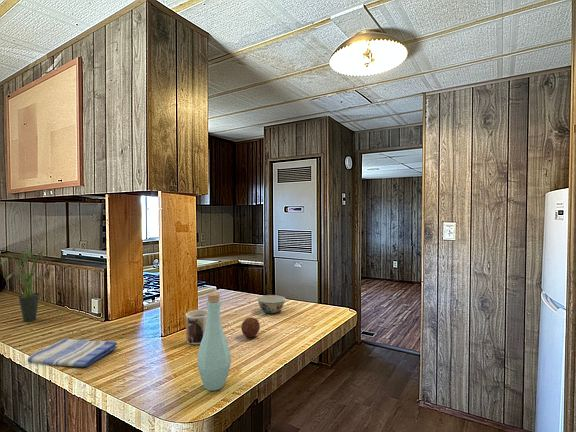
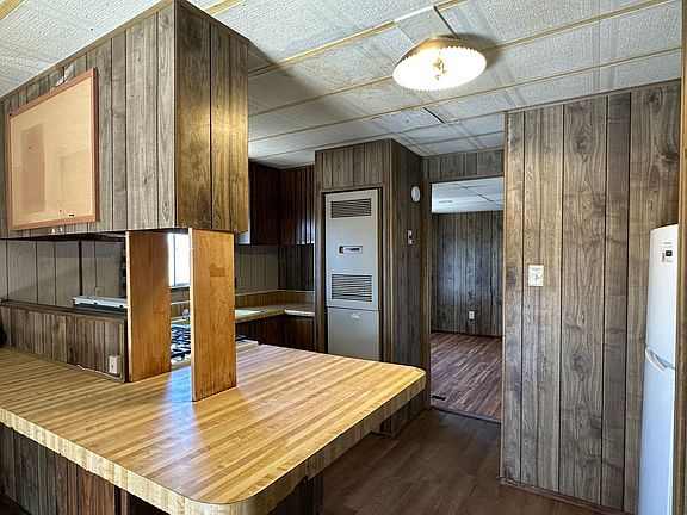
- potted plant [0,246,44,323]
- bottle [197,292,232,391]
- dish towel [26,337,118,368]
- mug [185,309,208,345]
- chinaware [256,294,287,314]
- fruit [240,316,261,338]
